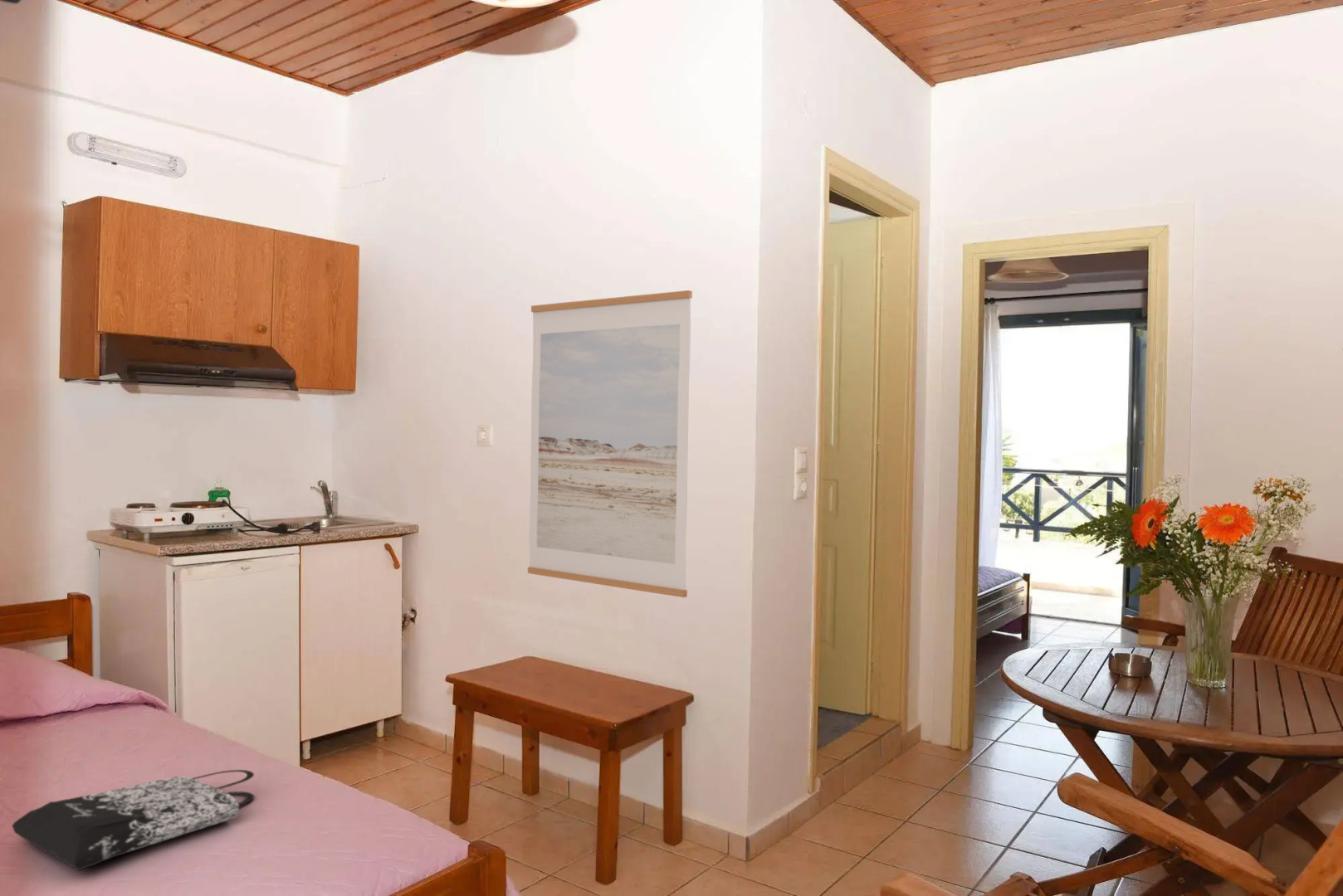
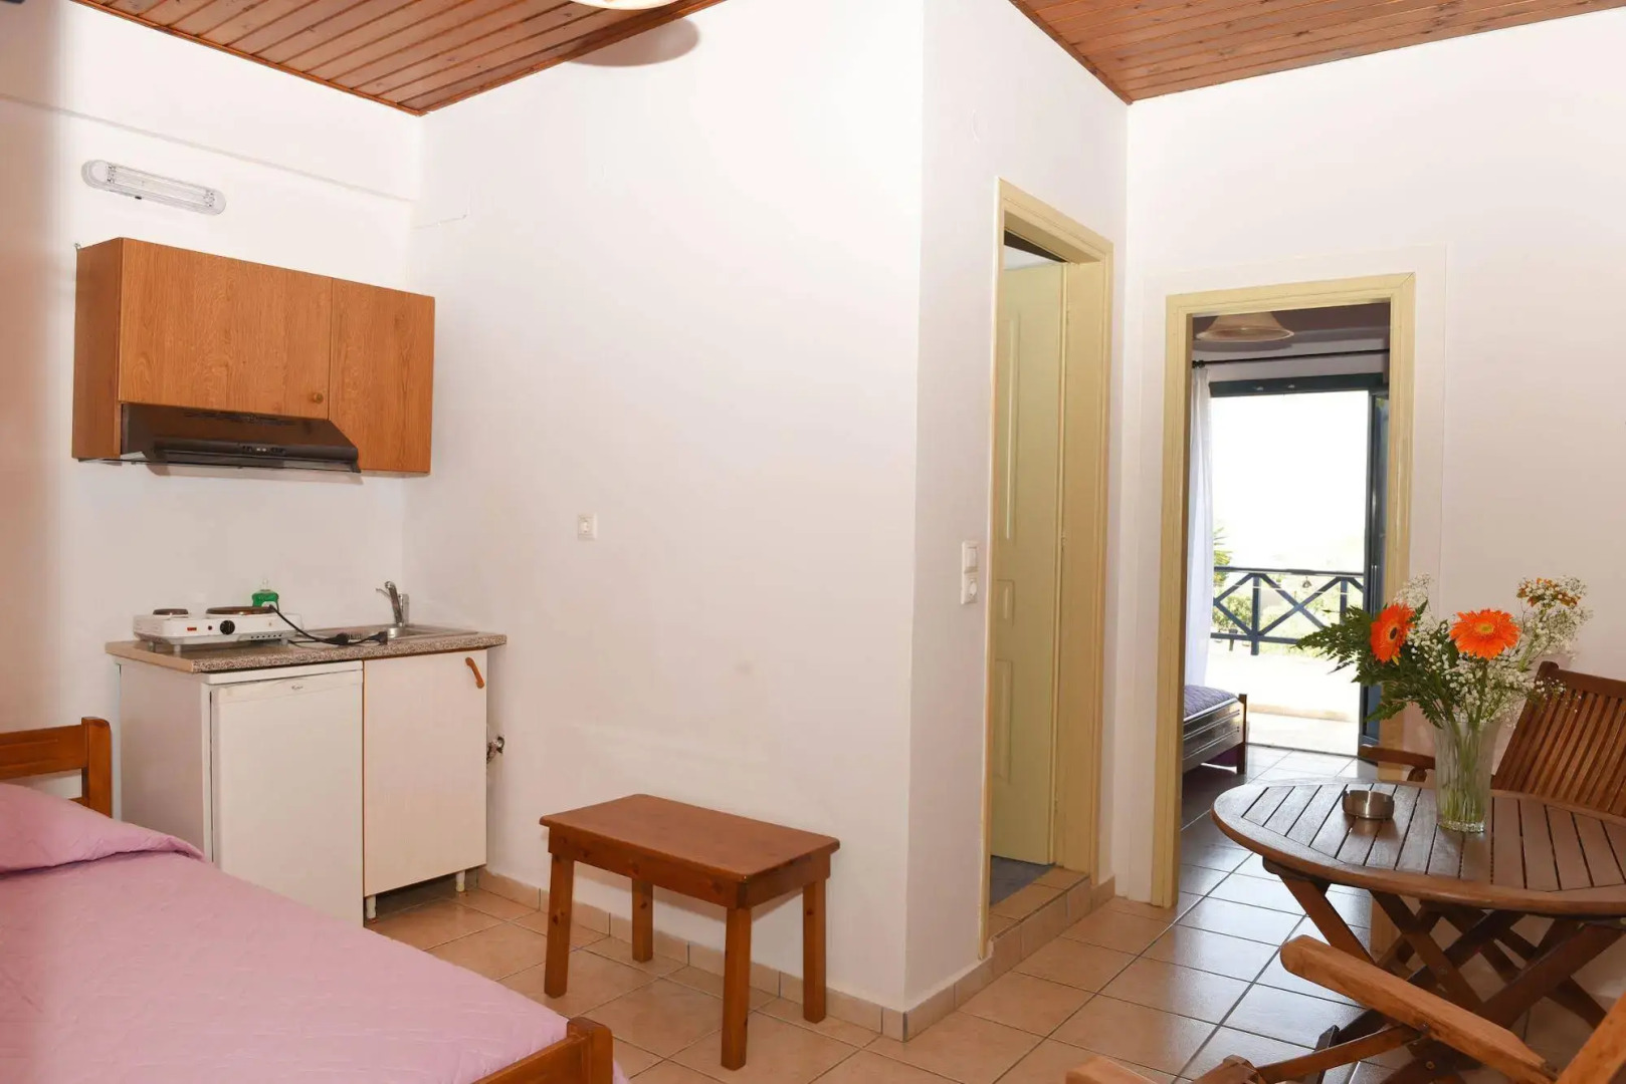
- wall art [527,290,693,598]
- tote bag [11,769,255,871]
